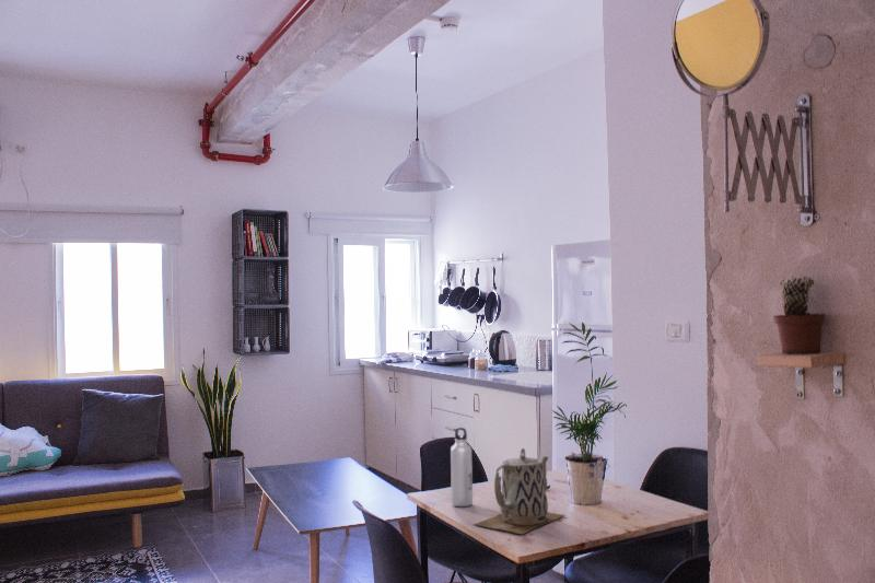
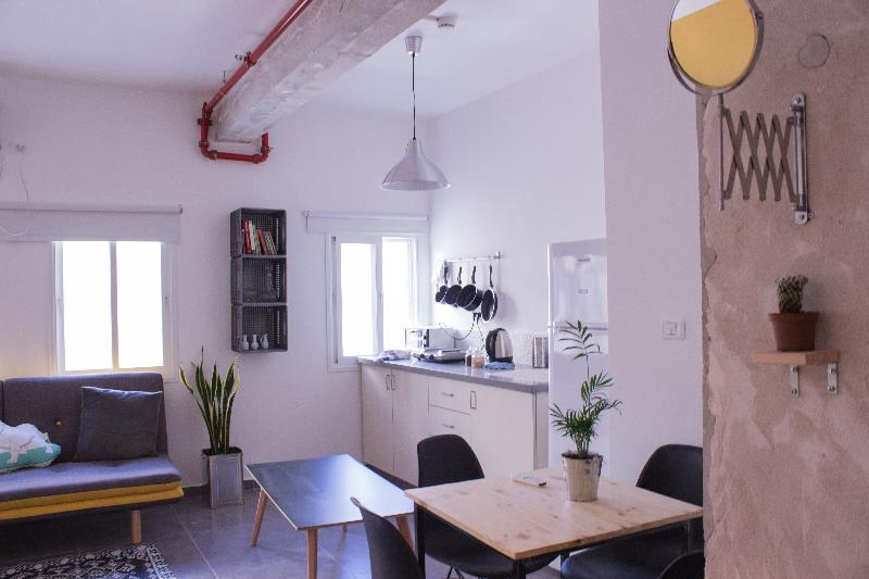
- teapot [472,447,565,535]
- water bottle [450,427,474,508]
